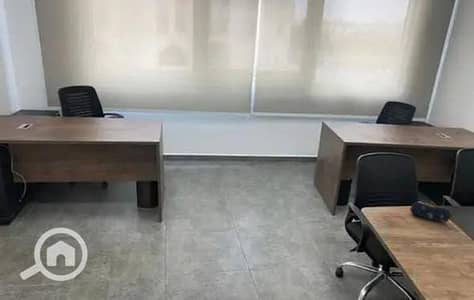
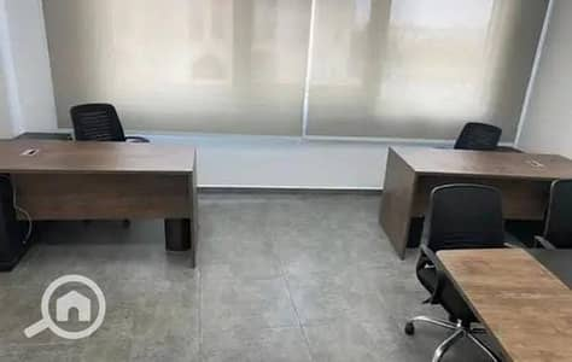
- pencil case [408,201,452,223]
